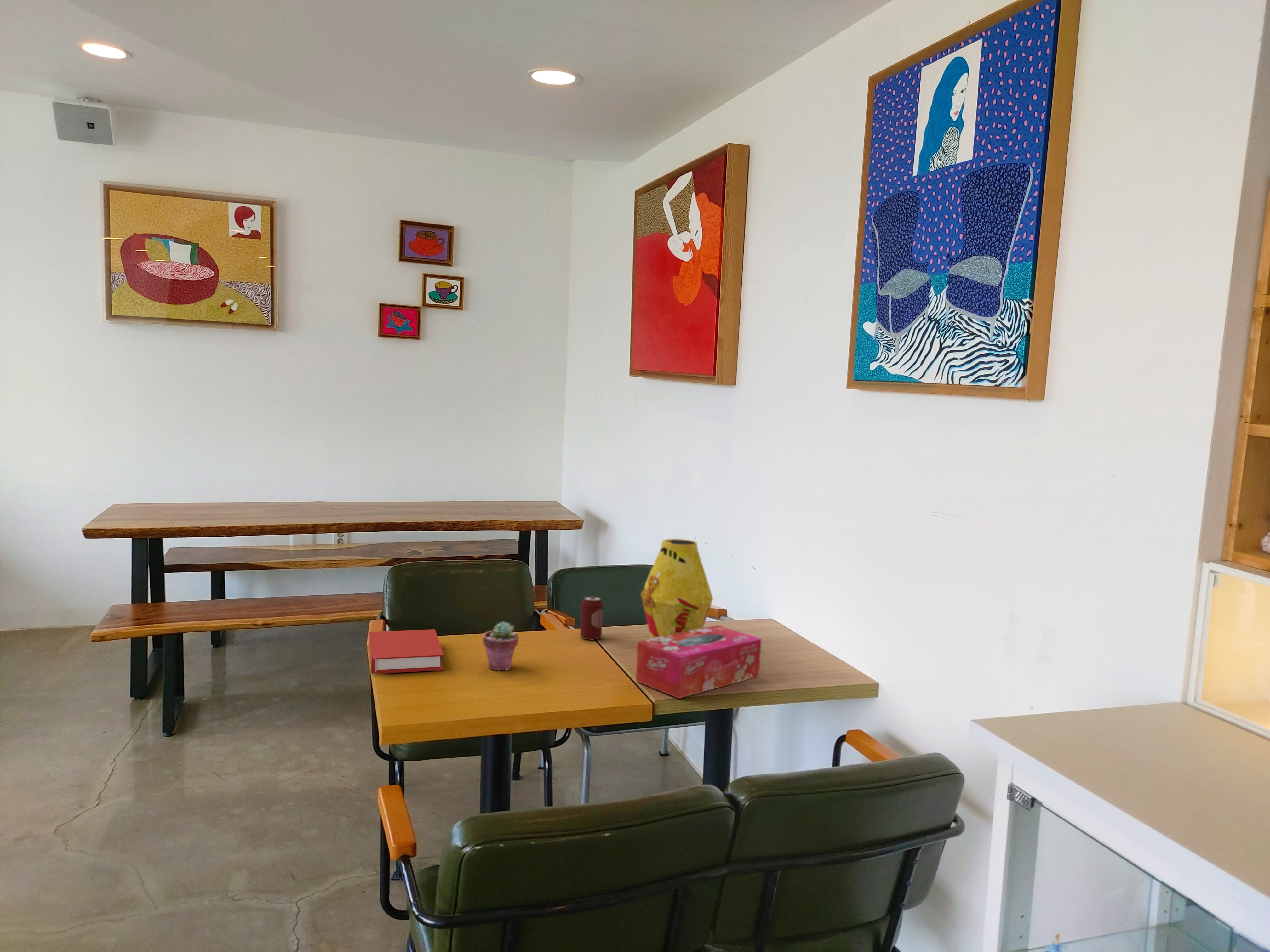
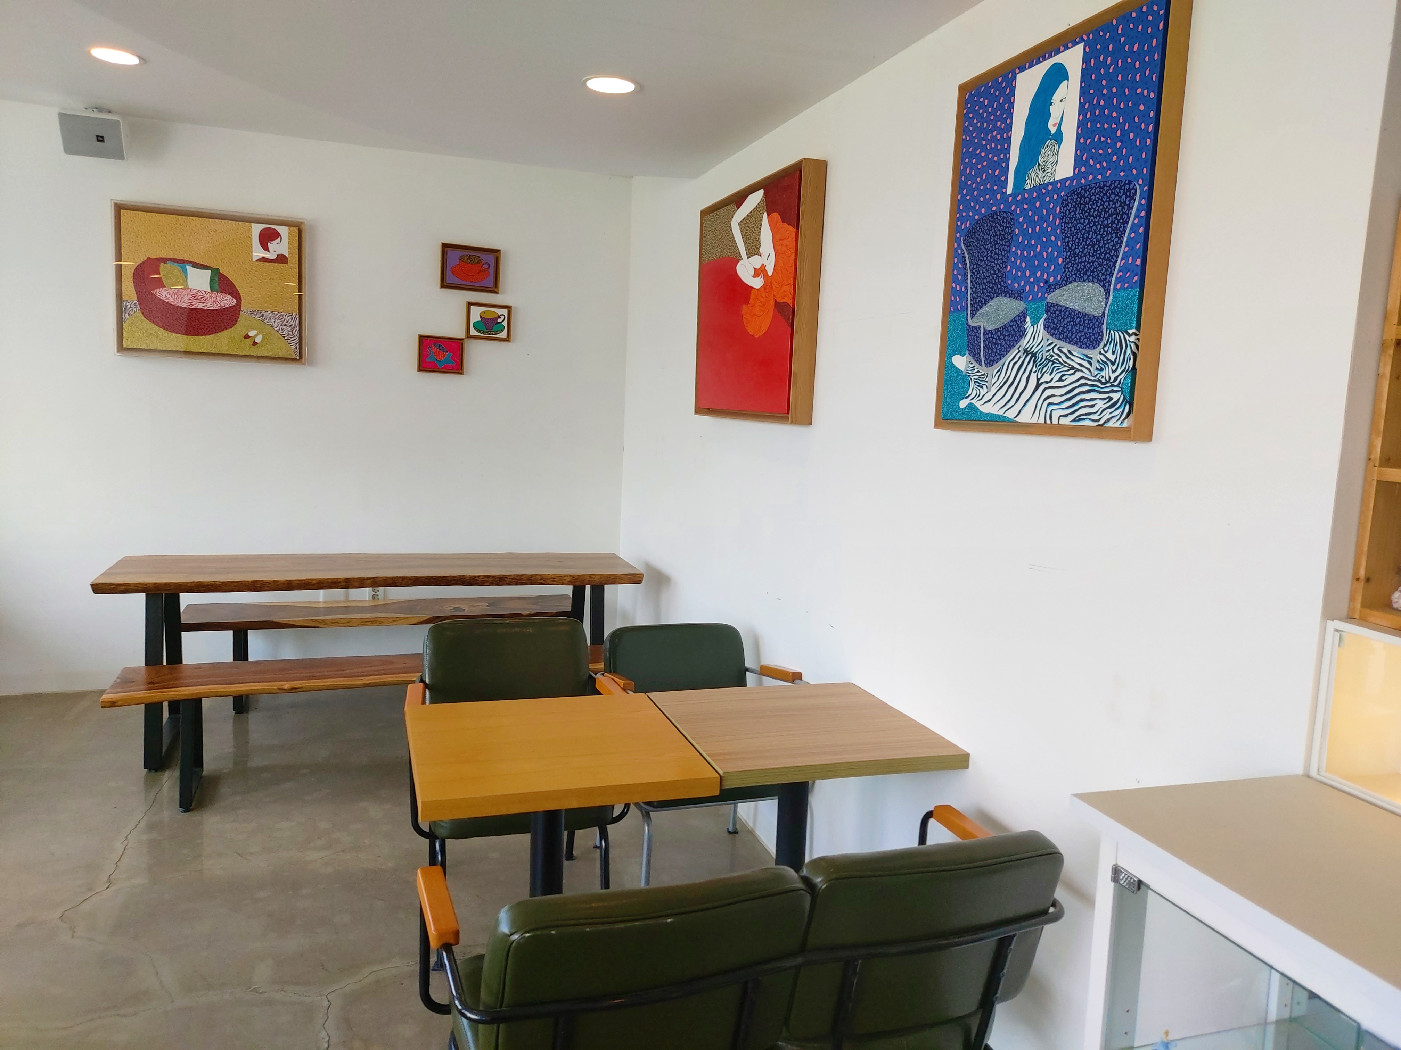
- potted succulent [483,621,519,671]
- book [369,629,444,674]
- beverage can [580,596,603,640]
- vase [641,539,713,639]
- tissue box [635,625,762,699]
